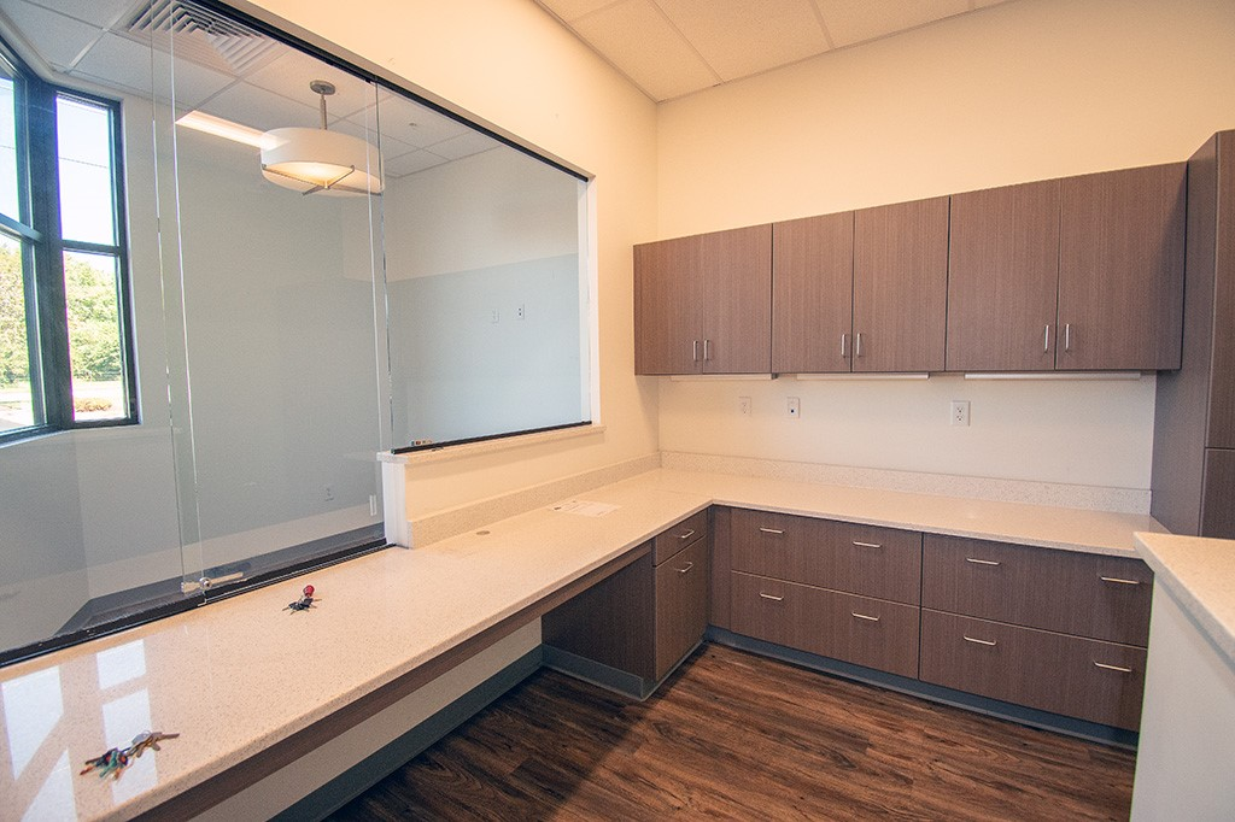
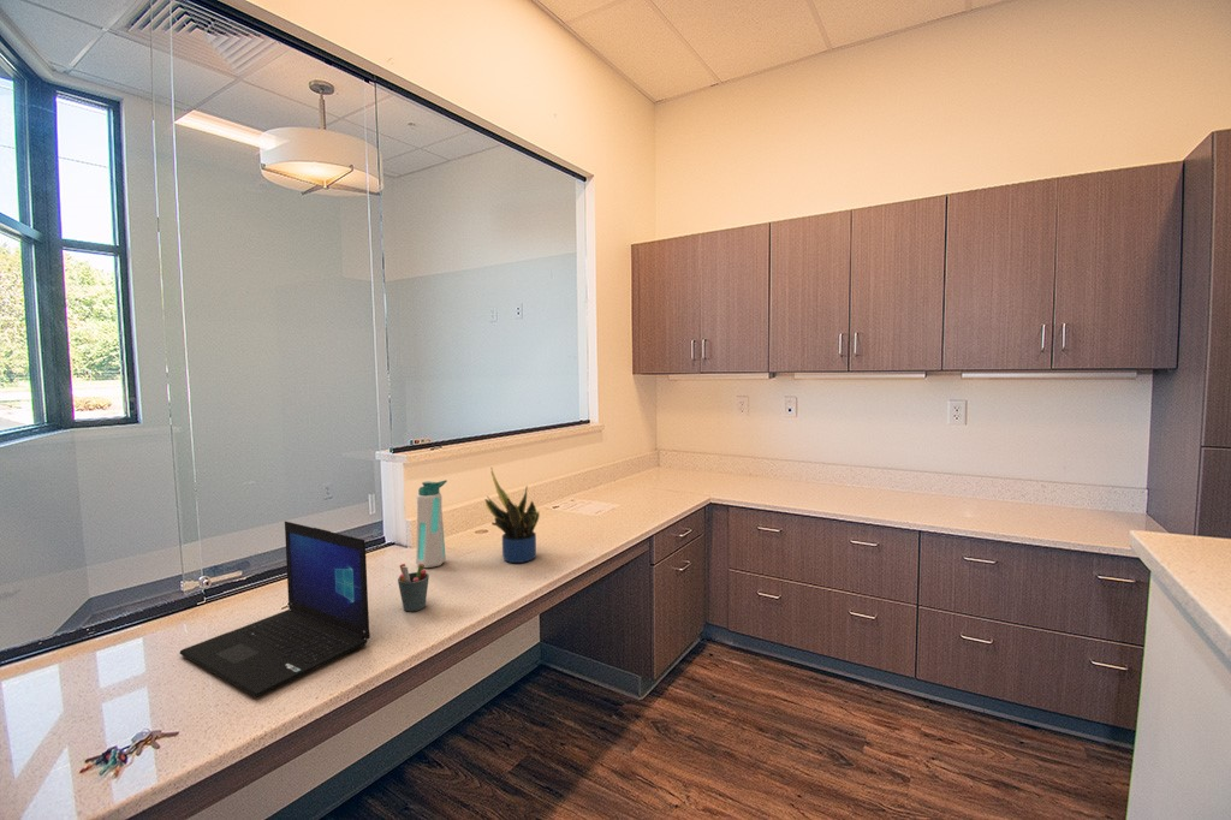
+ water bottle [415,479,448,569]
+ pen holder [397,563,430,613]
+ potted plant [483,467,541,564]
+ laptop [178,521,371,699]
